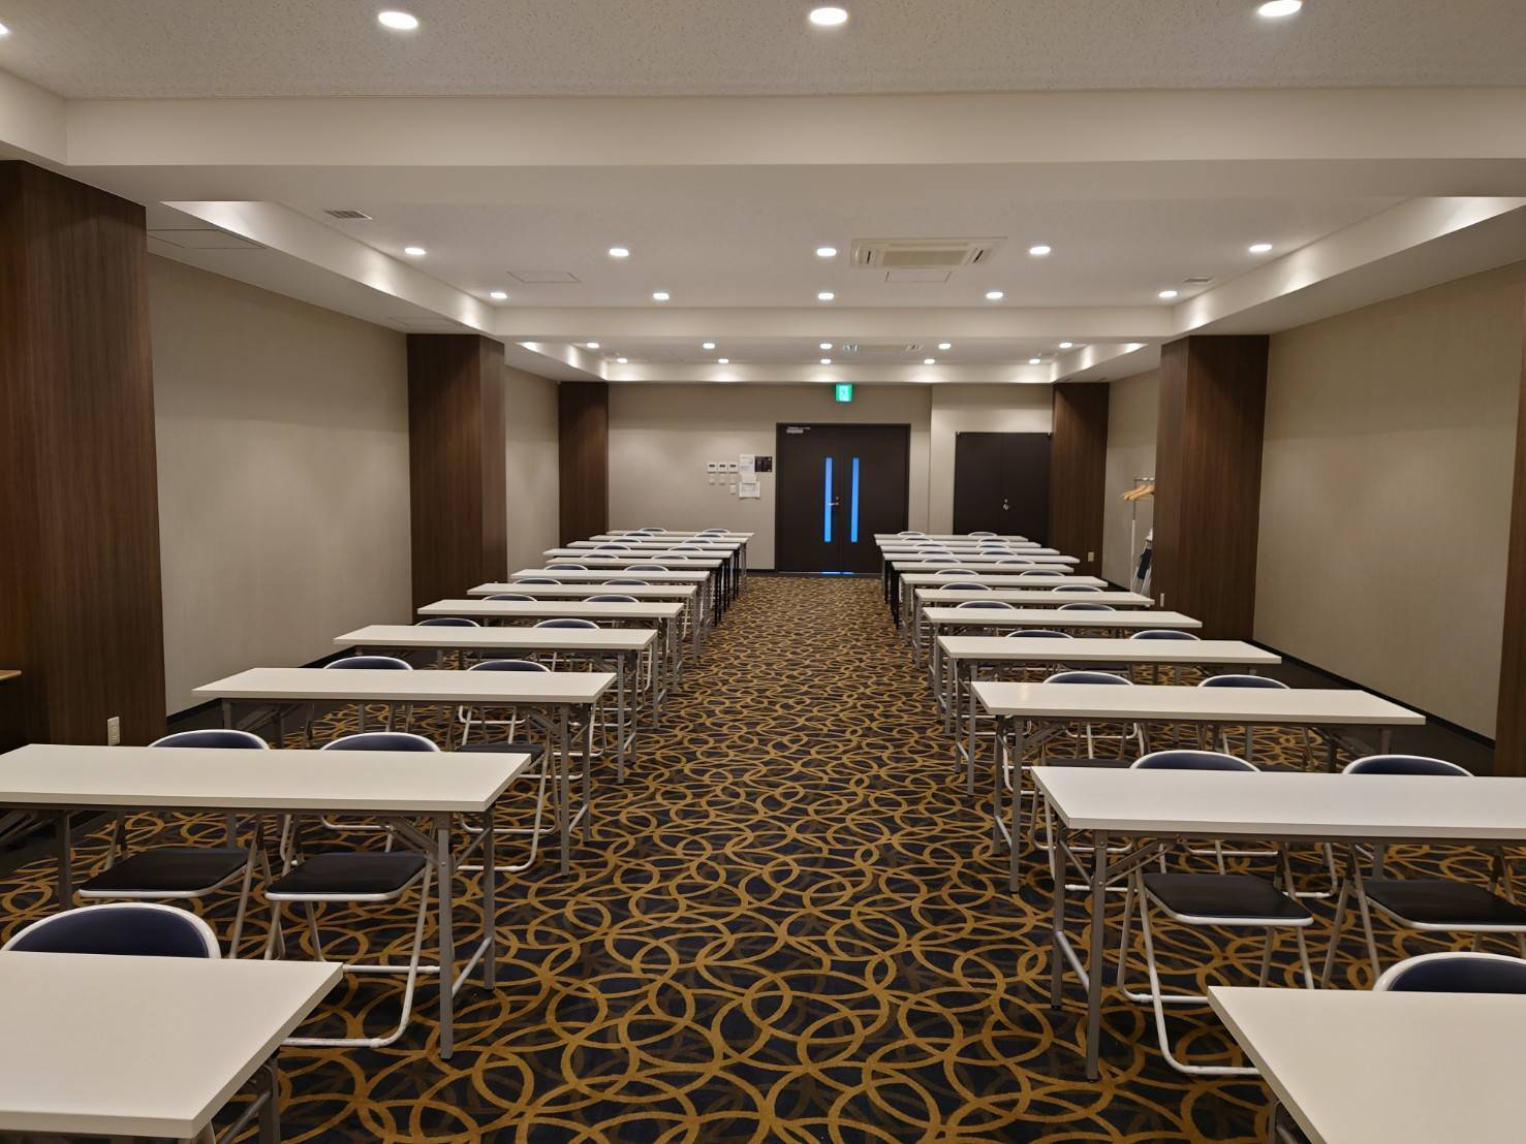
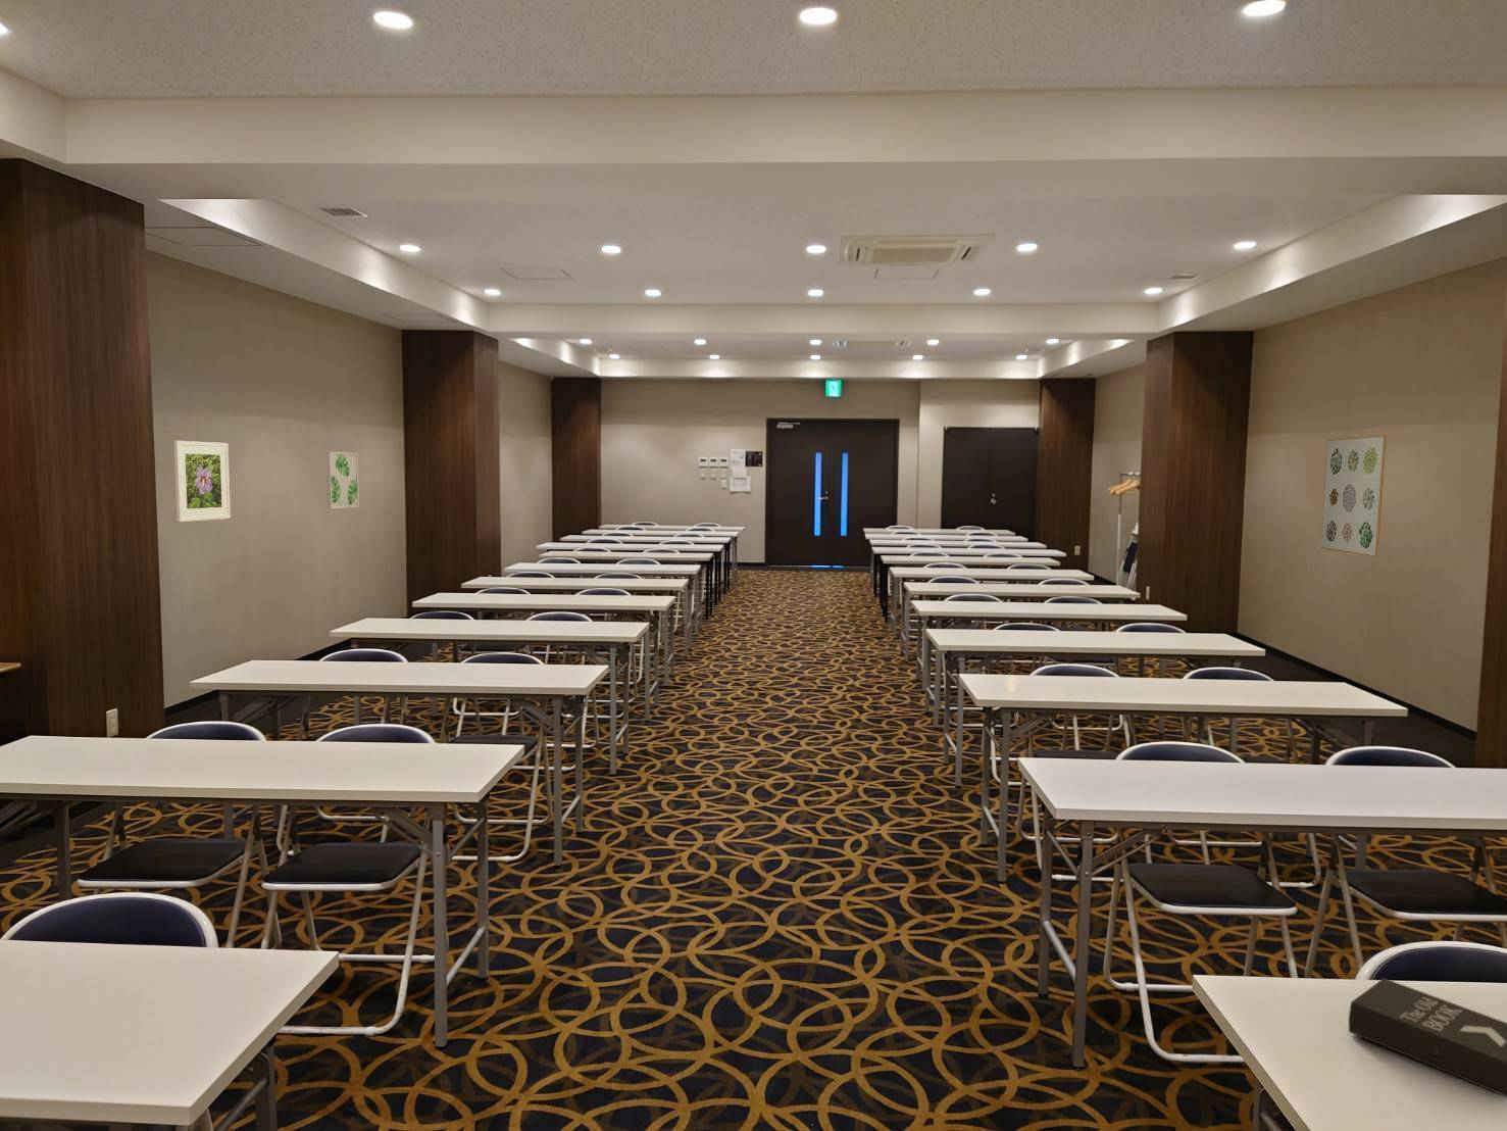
+ wall art [324,450,360,511]
+ wall art [1319,434,1387,558]
+ book [1348,977,1507,1098]
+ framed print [172,440,232,523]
